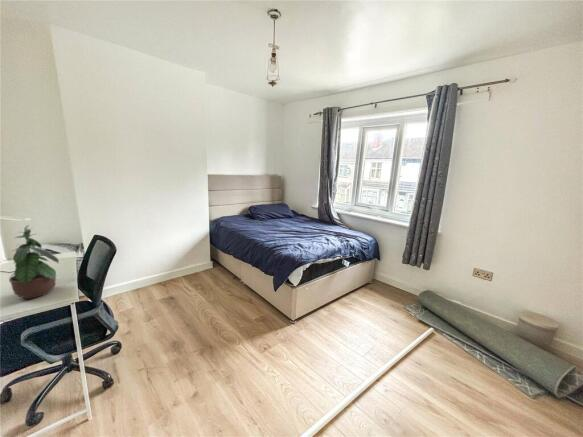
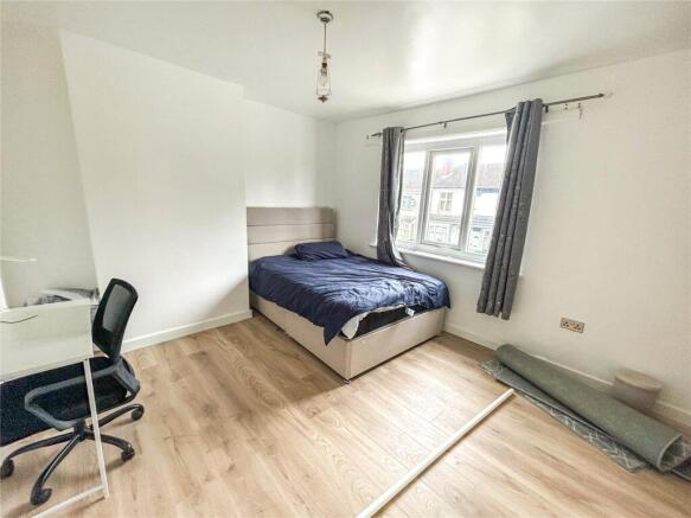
- potted plant [8,224,60,300]
